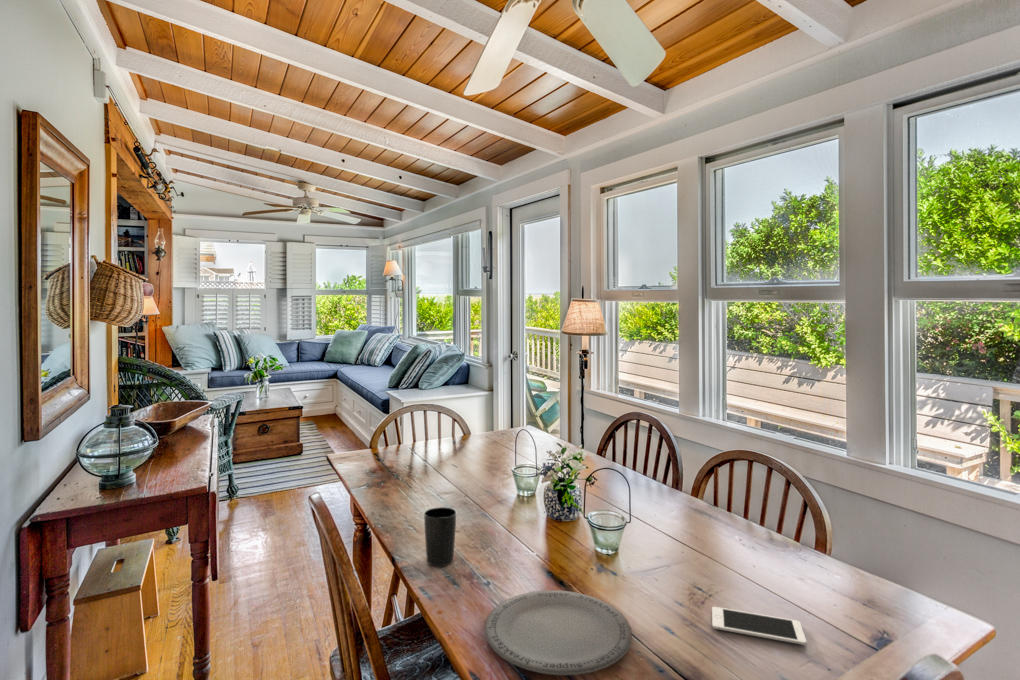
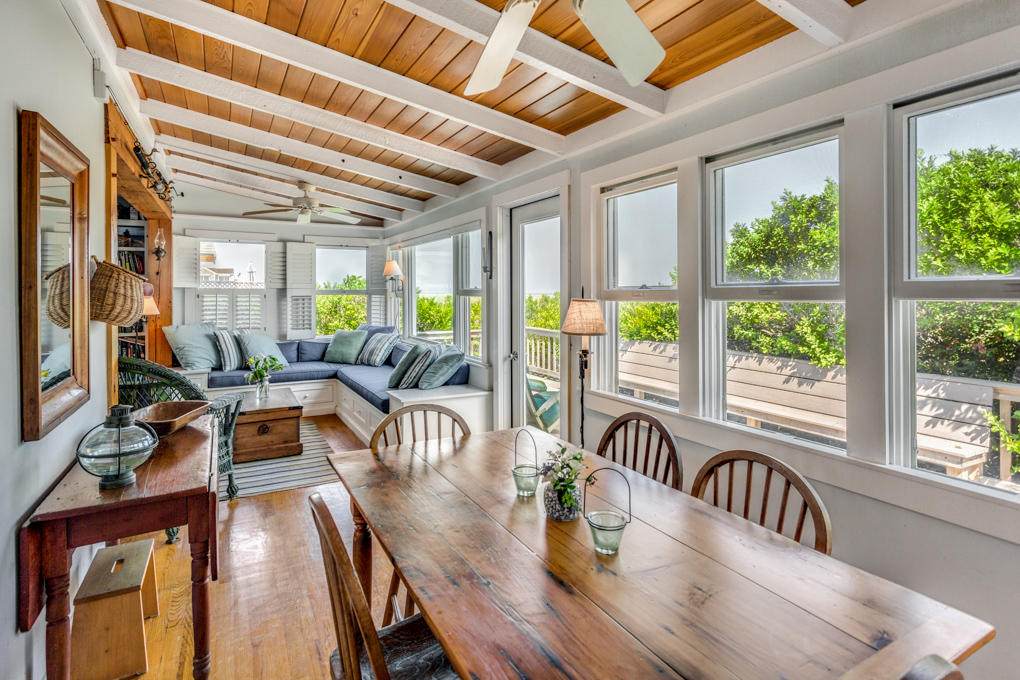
- cell phone [711,606,807,646]
- plate [484,589,633,676]
- cup [423,506,458,567]
